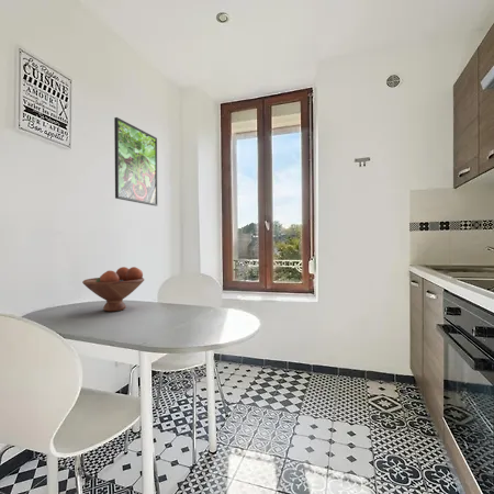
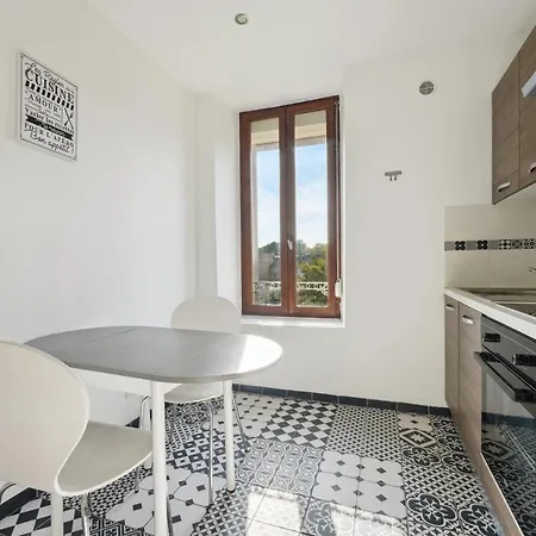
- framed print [113,116,158,207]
- fruit bowl [81,266,145,312]
